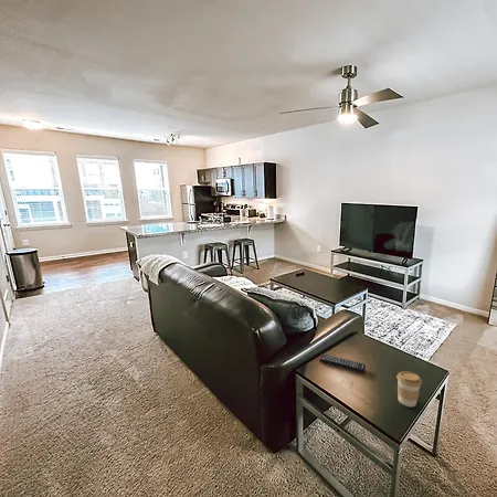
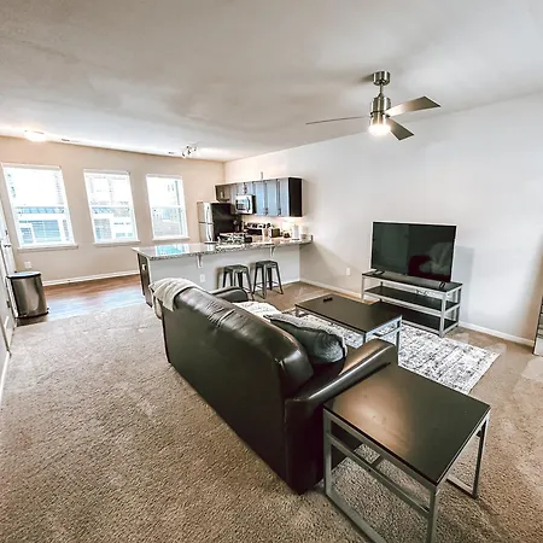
- remote control [318,353,367,373]
- coffee cup [395,370,423,408]
